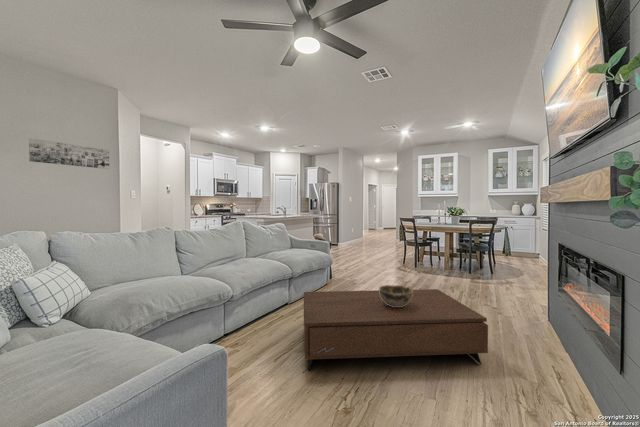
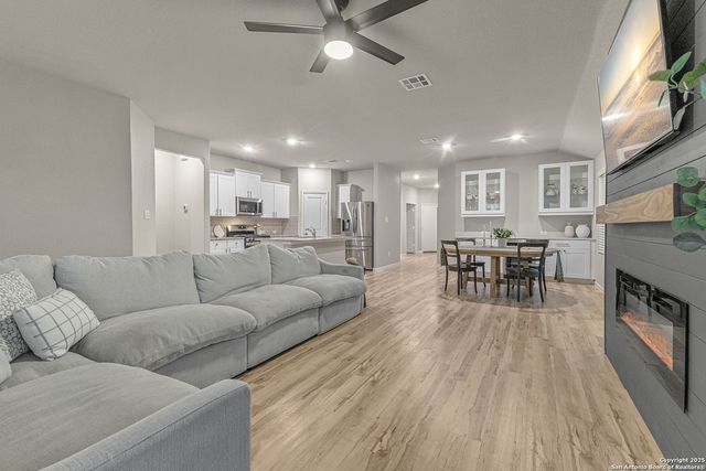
- coffee table [303,288,489,372]
- wall art [28,137,110,170]
- decorative bowl [378,284,413,307]
